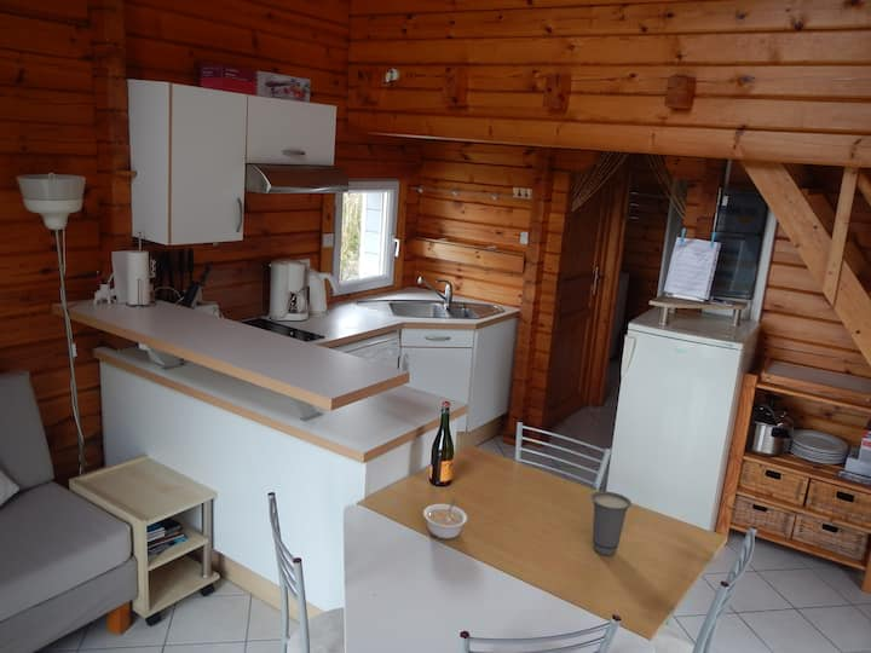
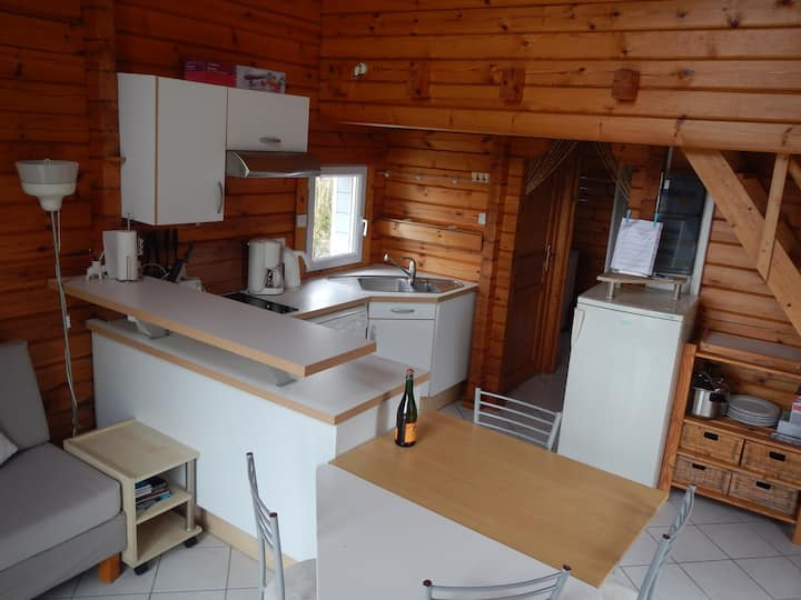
- cup [590,490,633,556]
- legume [422,497,468,539]
